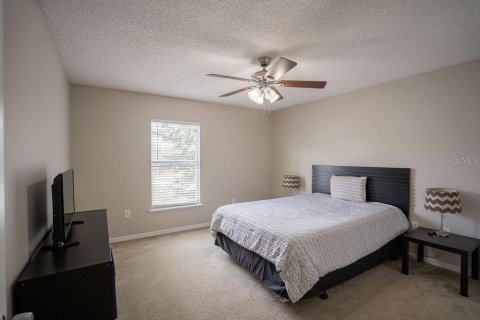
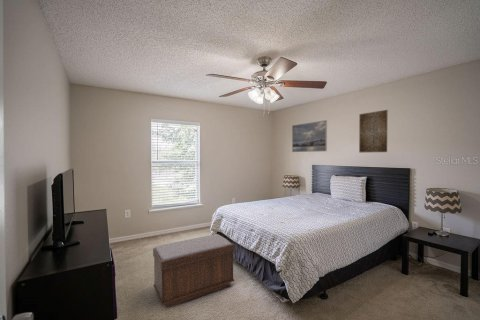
+ bench [152,233,235,309]
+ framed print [291,119,328,153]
+ wall art [358,109,389,154]
